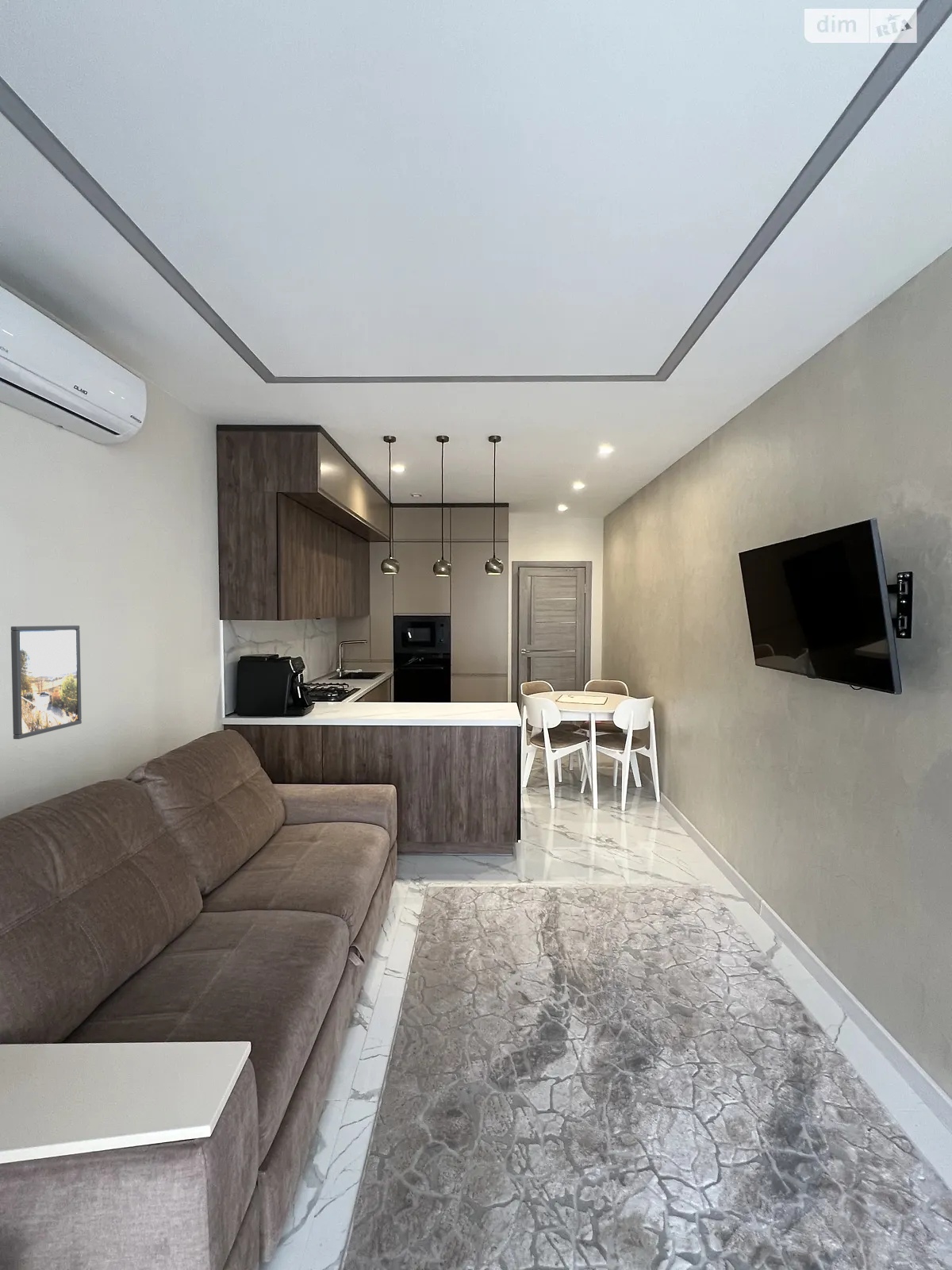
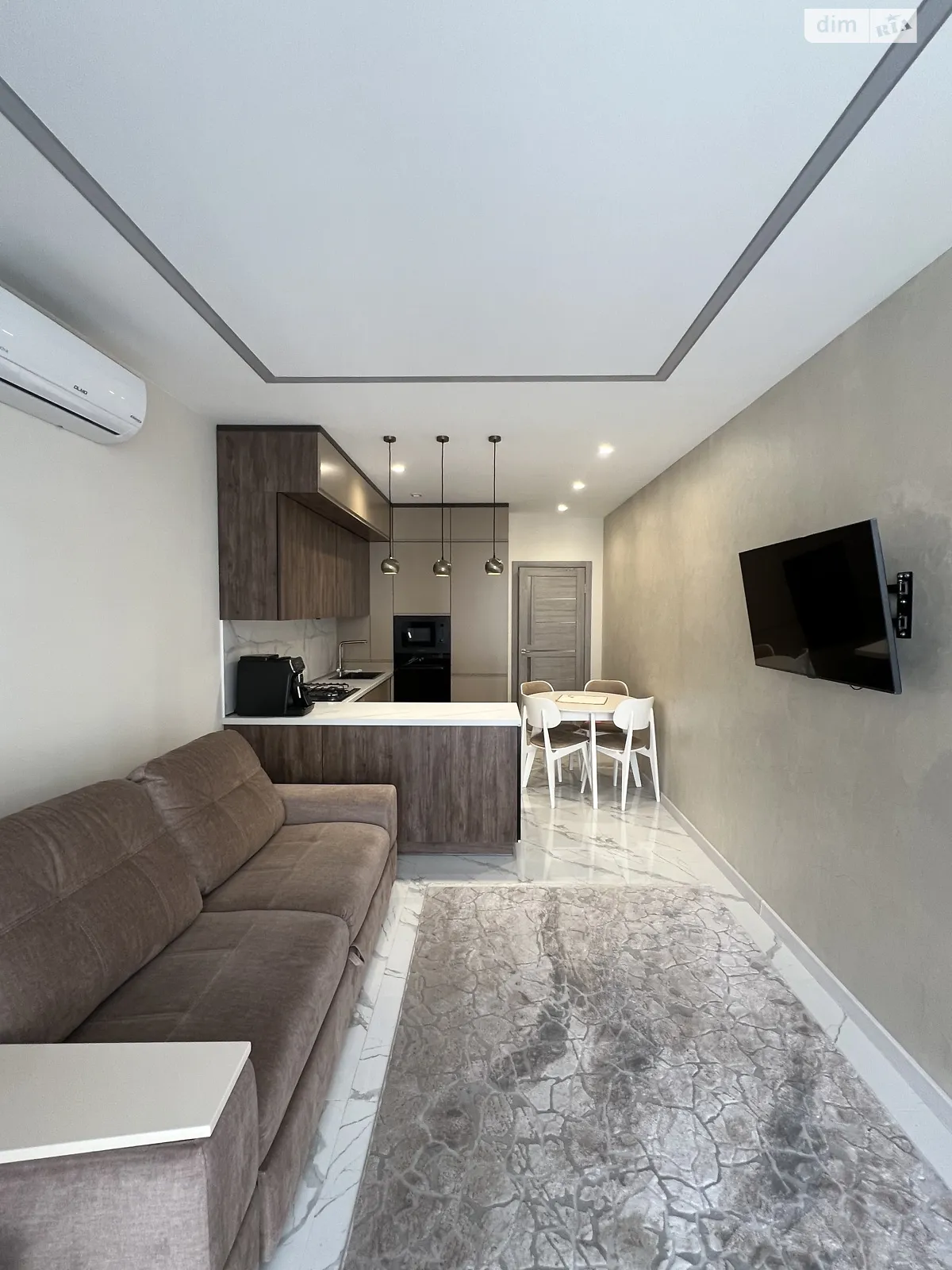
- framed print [10,625,83,740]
